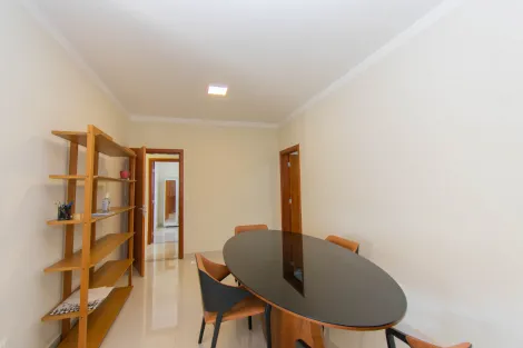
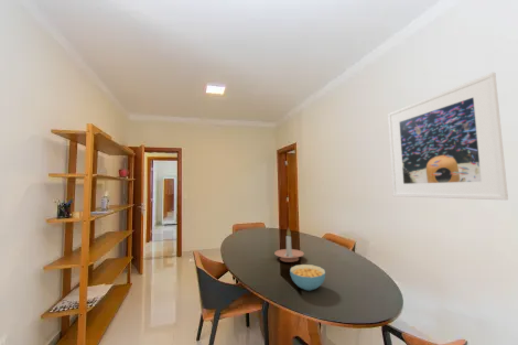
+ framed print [387,72,509,201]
+ candle holder [273,226,305,263]
+ cereal bowl [289,263,326,292]
